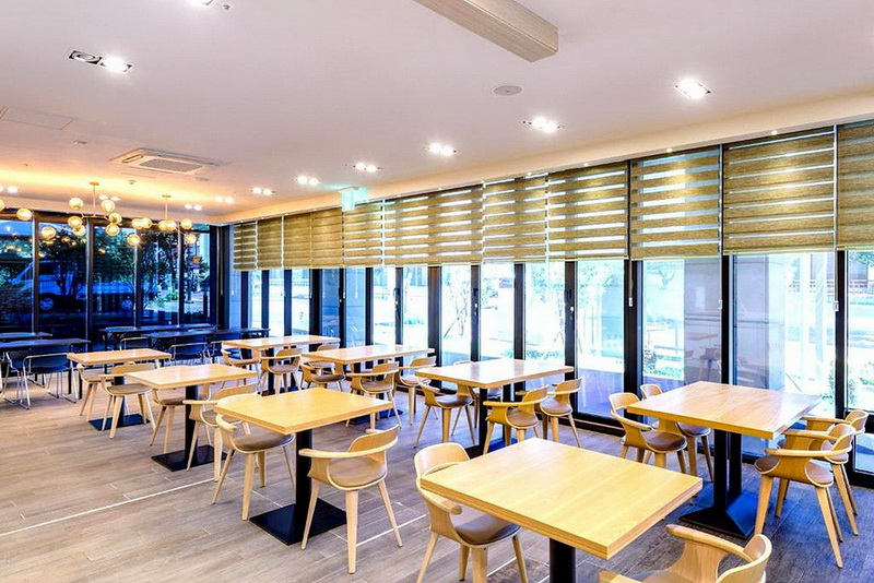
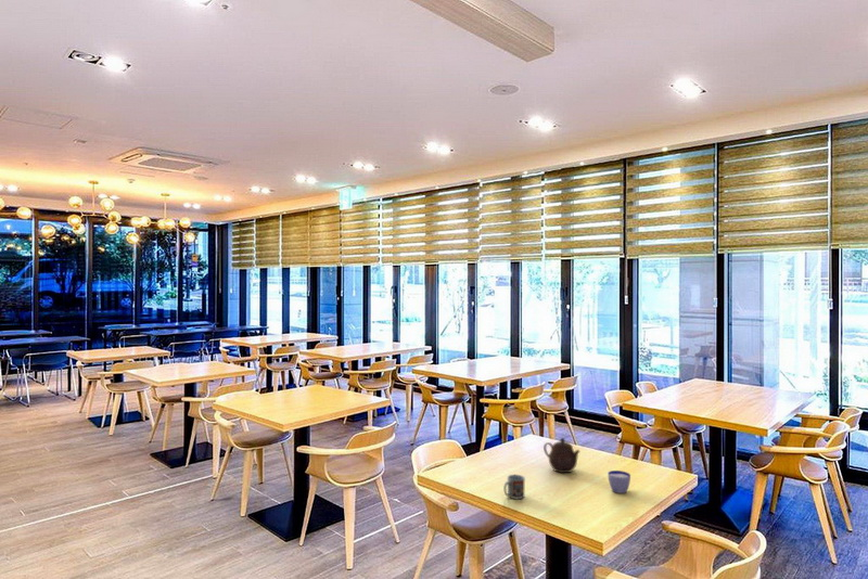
+ cup [607,469,631,494]
+ cup [502,474,526,500]
+ teapot [542,437,580,474]
